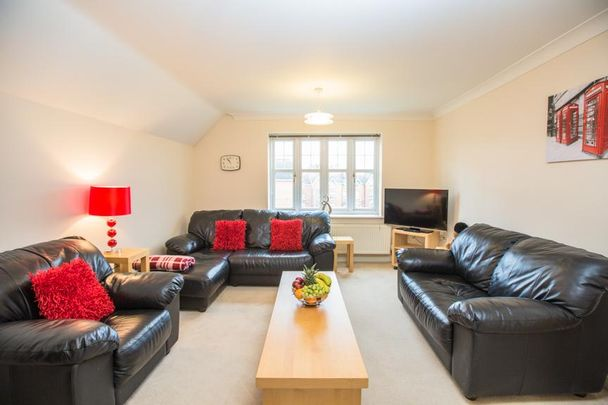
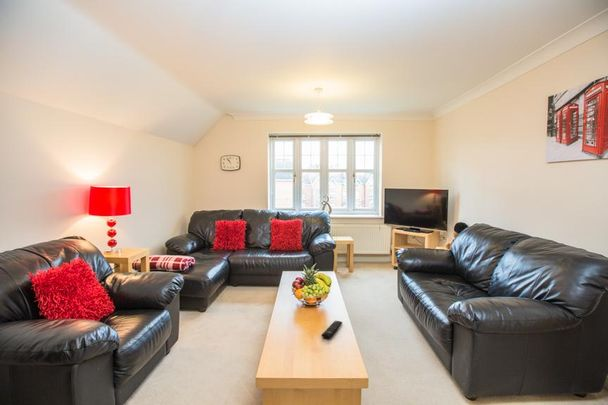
+ remote control [320,320,343,339]
